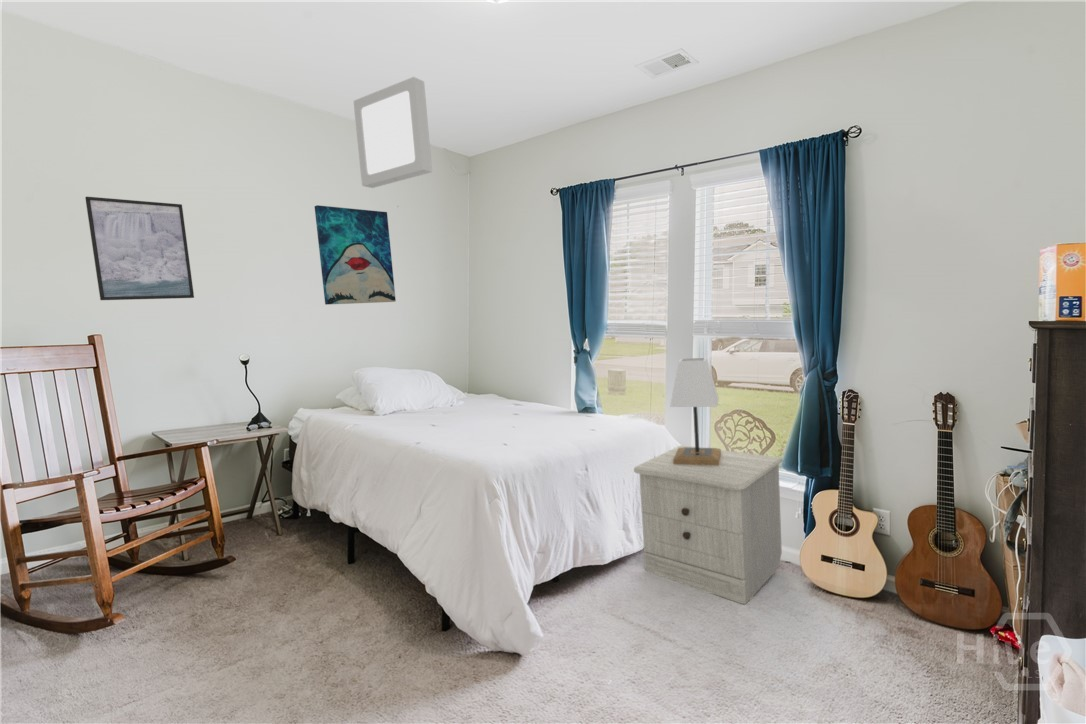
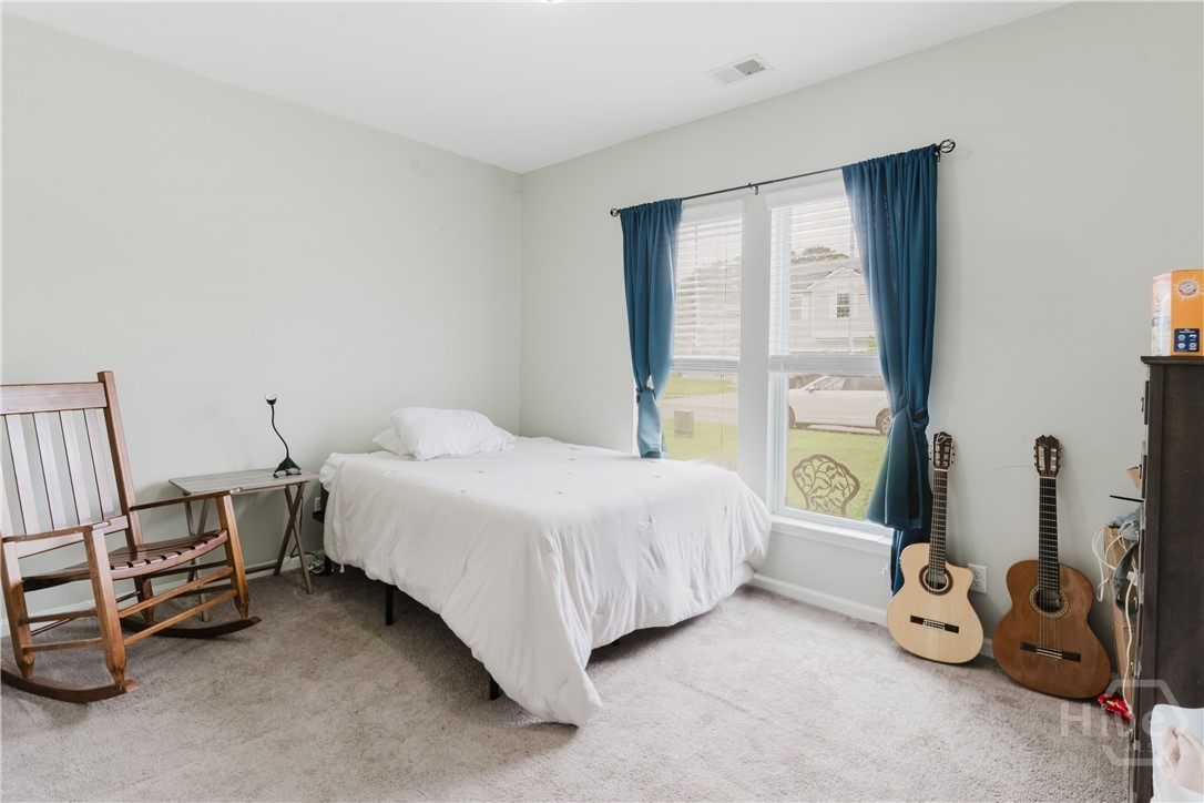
- wall art [313,204,397,306]
- lamp [669,357,722,466]
- ceiling light [353,76,433,189]
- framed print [84,196,195,301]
- nightstand [633,444,784,606]
